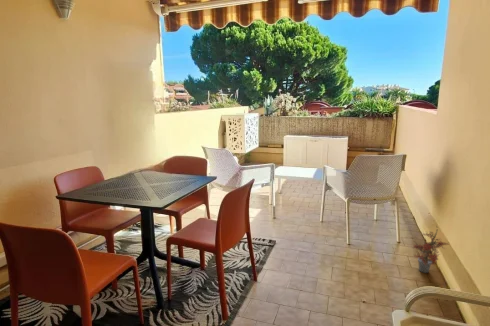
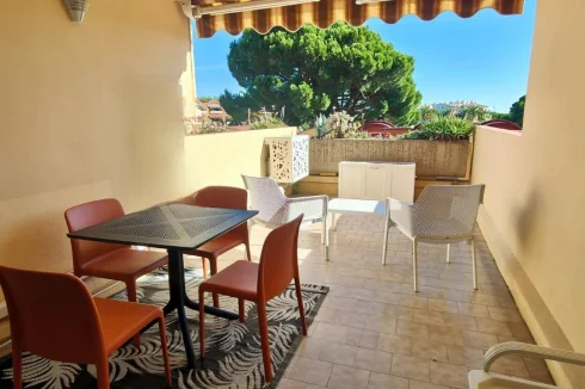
- potted plant [411,224,451,274]
